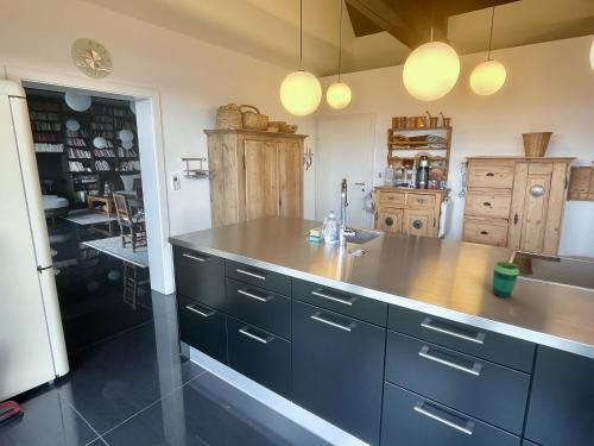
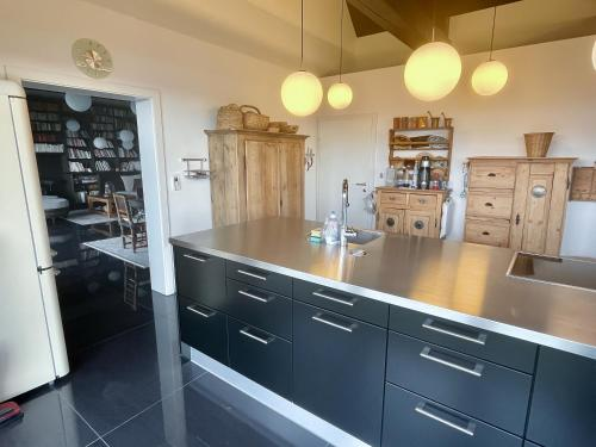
- cup [492,260,520,299]
